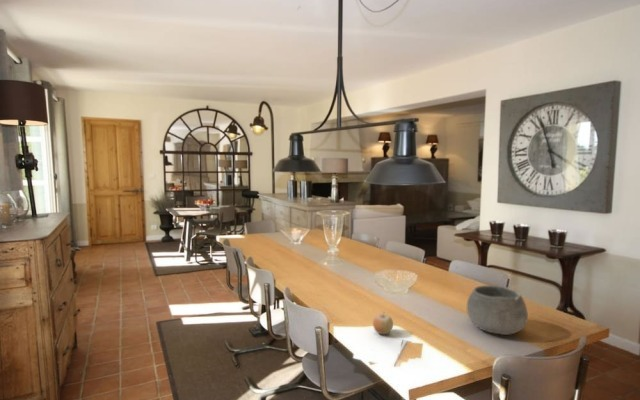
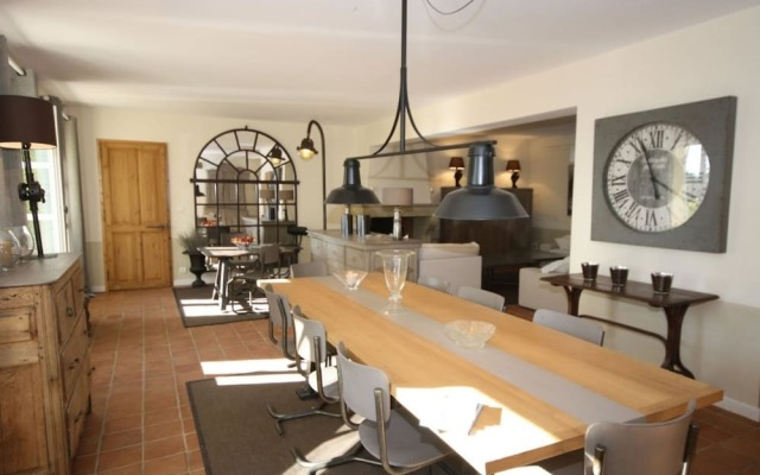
- bowl [466,284,529,336]
- fruit [372,311,394,335]
